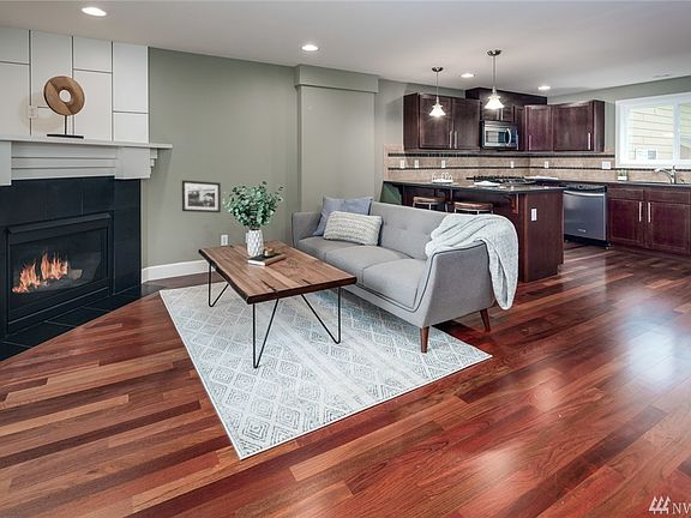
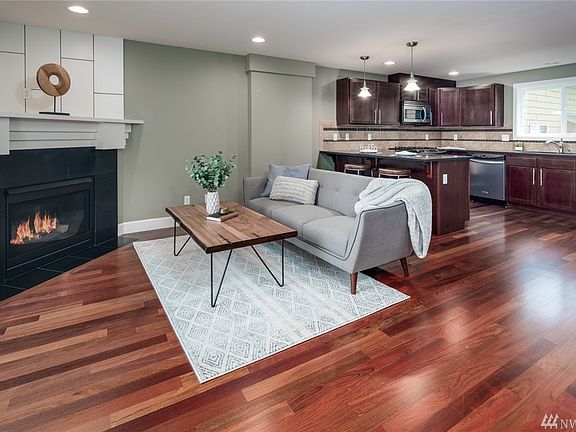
- picture frame [181,179,222,213]
